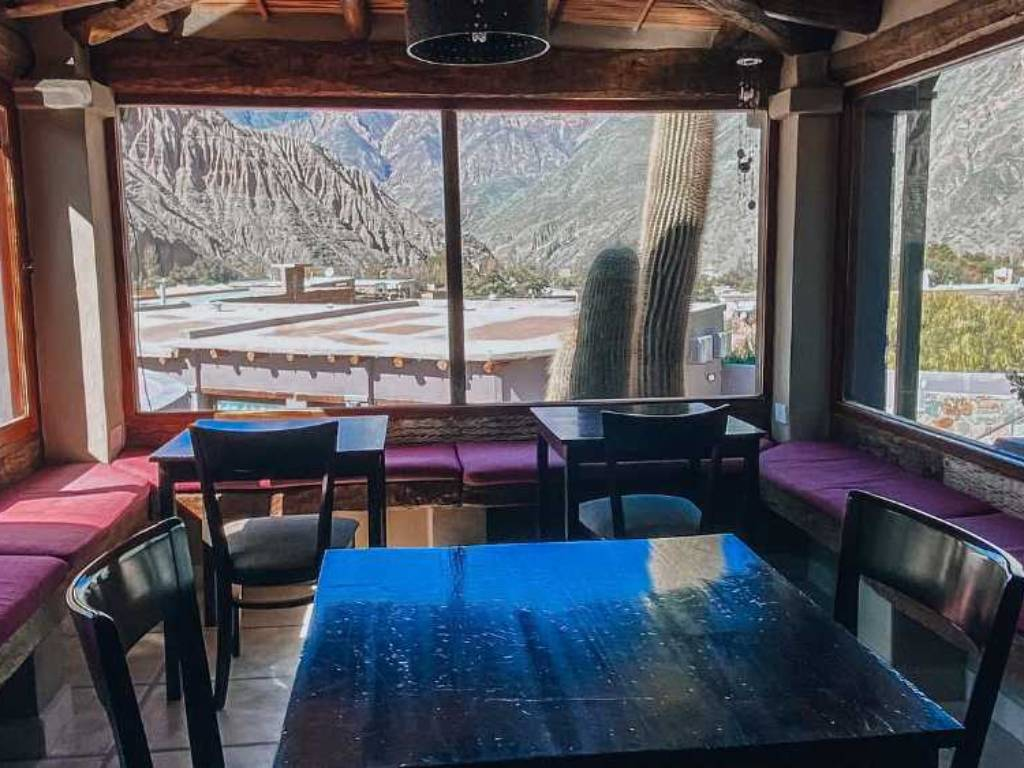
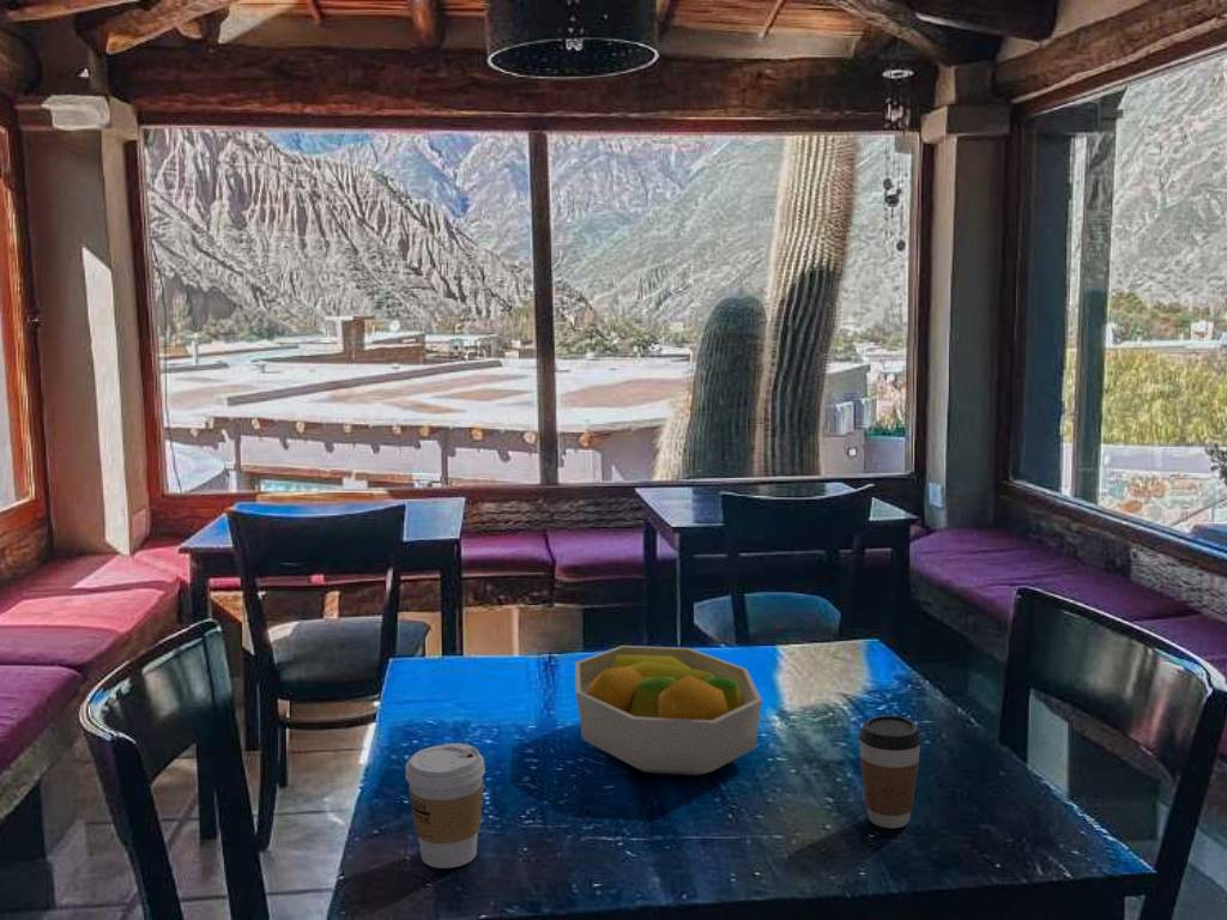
+ coffee cup [404,742,486,870]
+ coffee cup [857,714,923,829]
+ fruit bowl [574,644,763,776]
